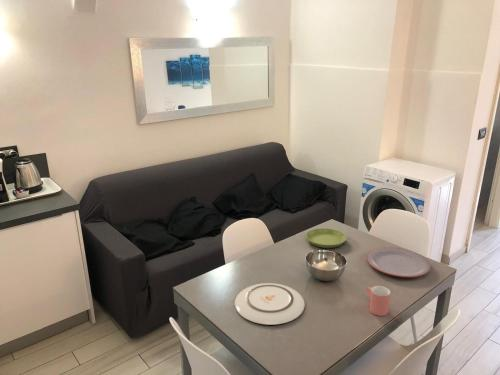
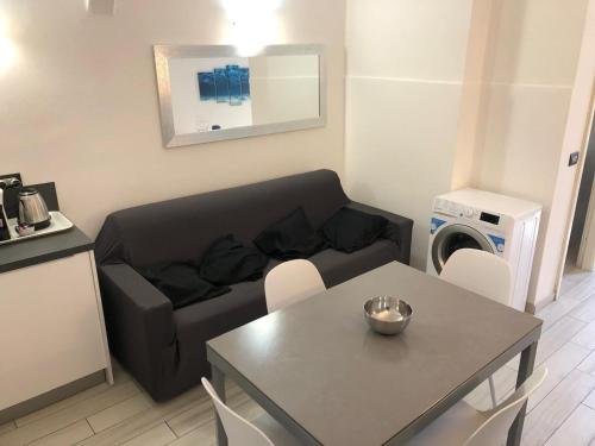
- plate [366,246,432,278]
- saucer [305,227,347,249]
- plate [234,282,306,326]
- cup [366,285,391,317]
